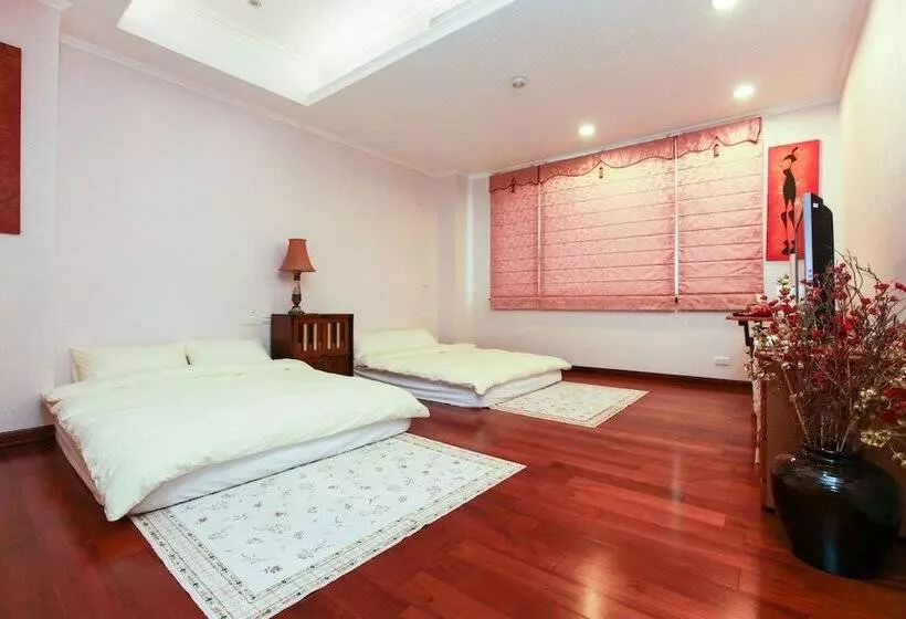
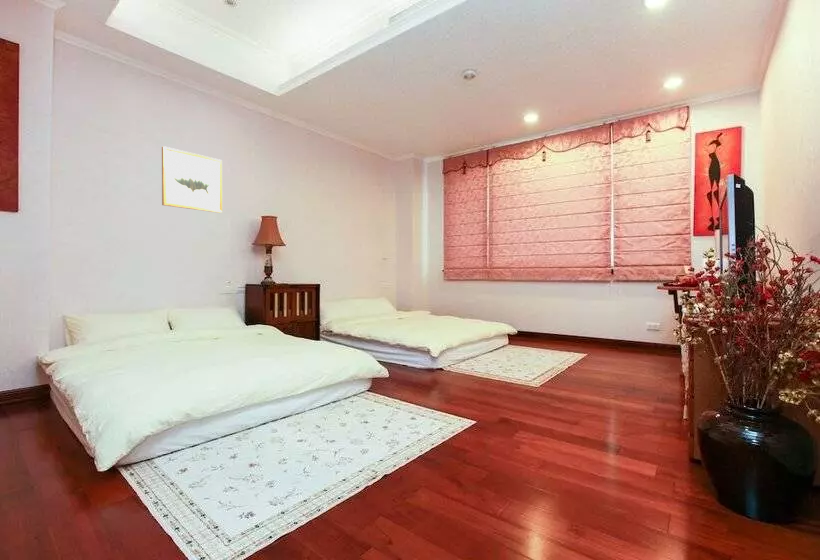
+ wall art [161,145,223,214]
